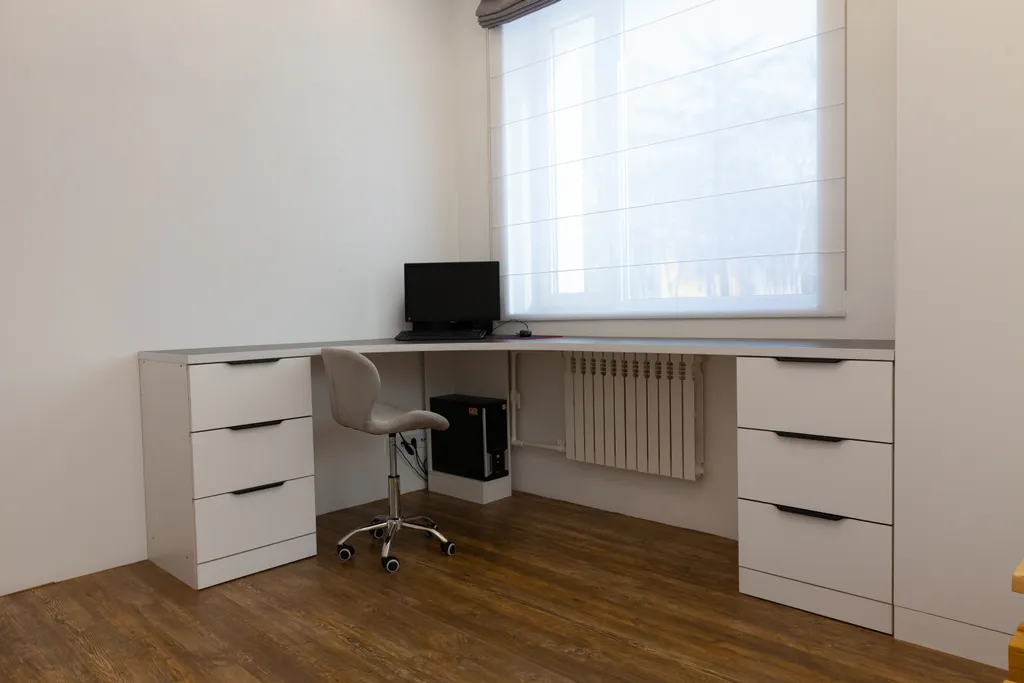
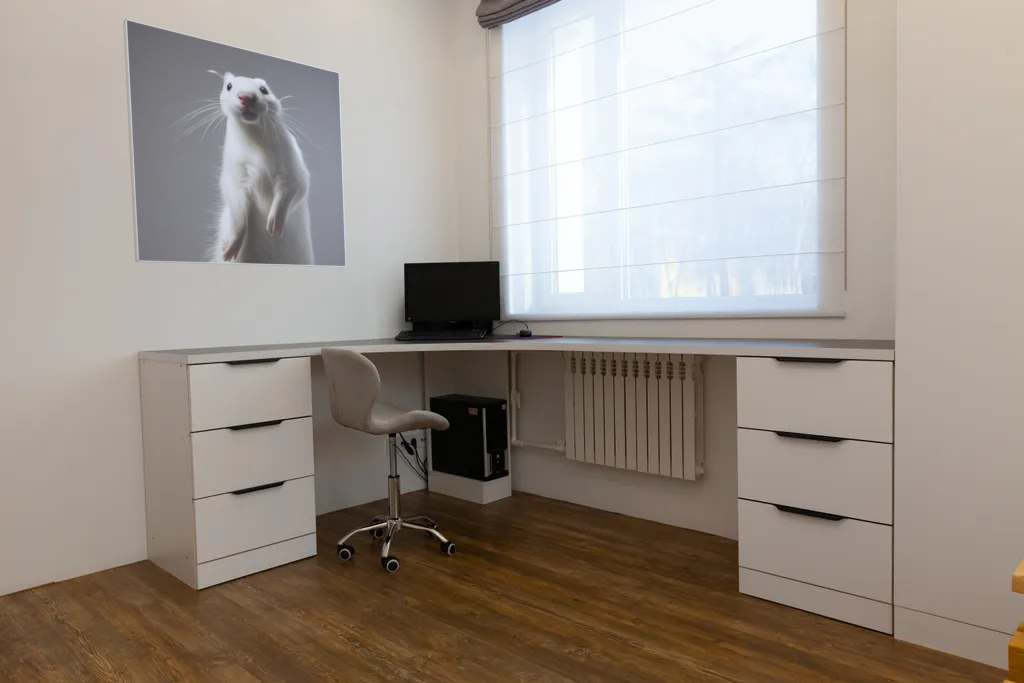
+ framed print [122,18,347,268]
